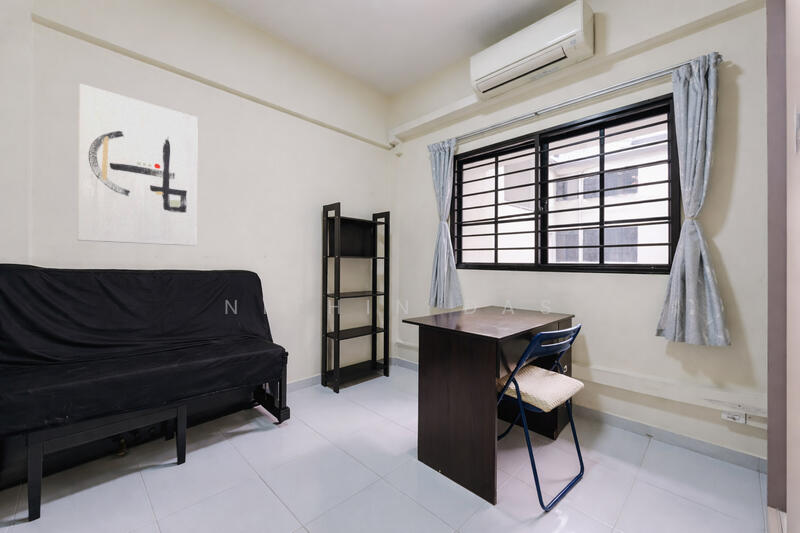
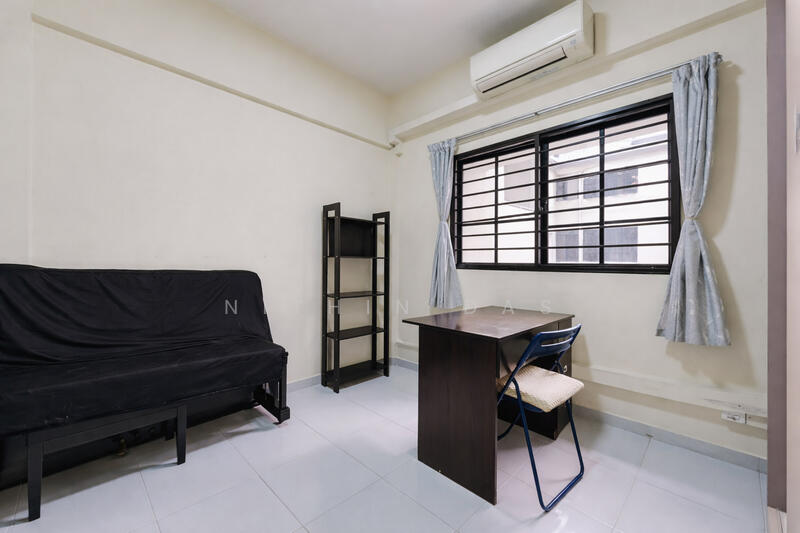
- wall art [76,83,199,247]
